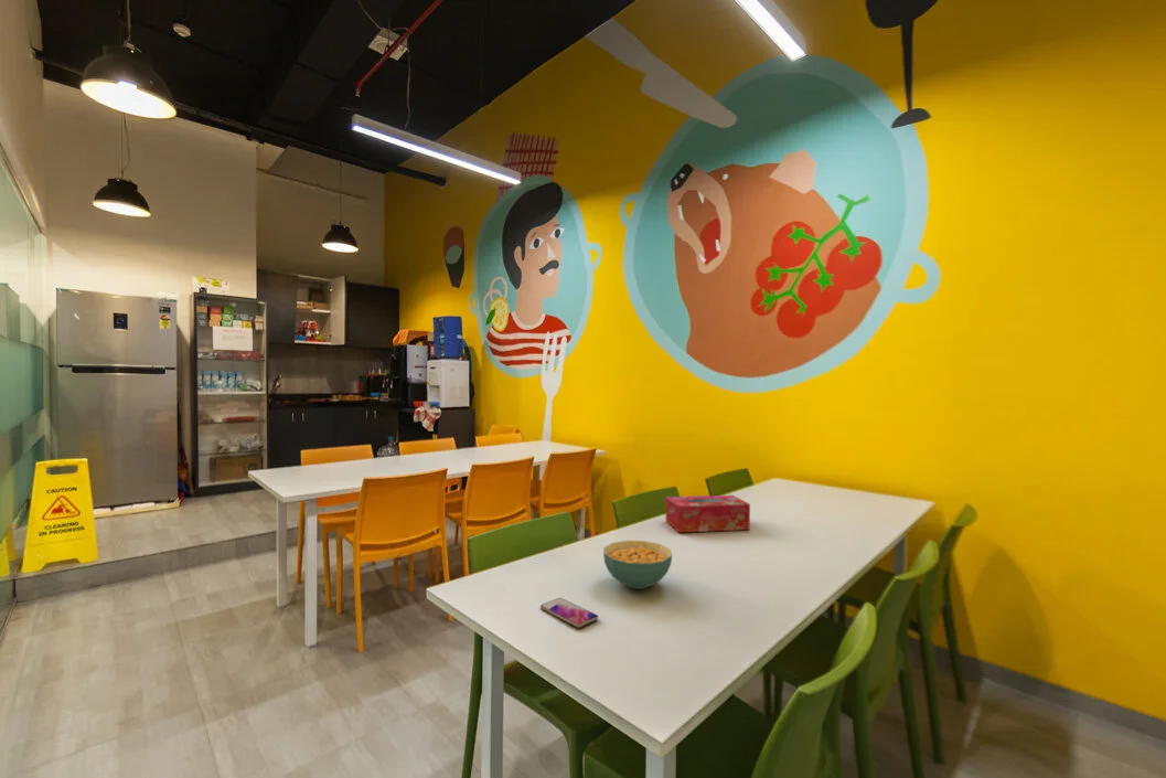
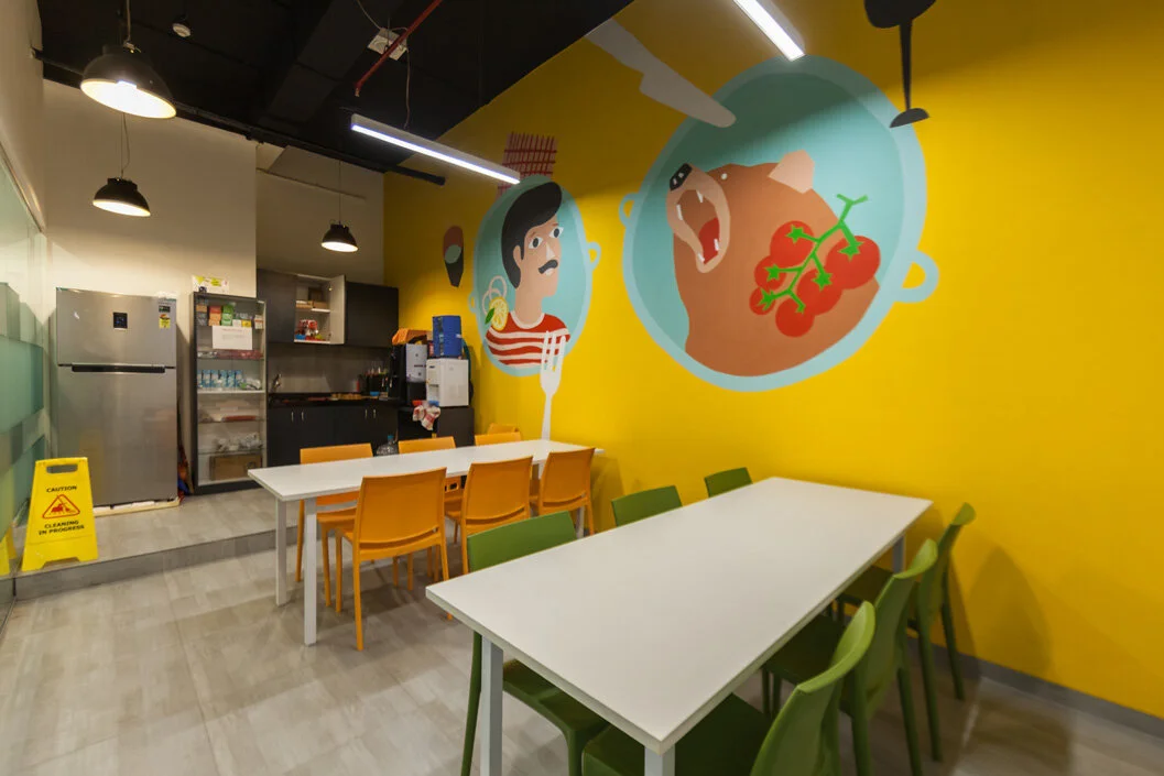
- smartphone [539,597,599,629]
- cereal bowl [602,540,673,590]
- tissue box [664,494,751,533]
